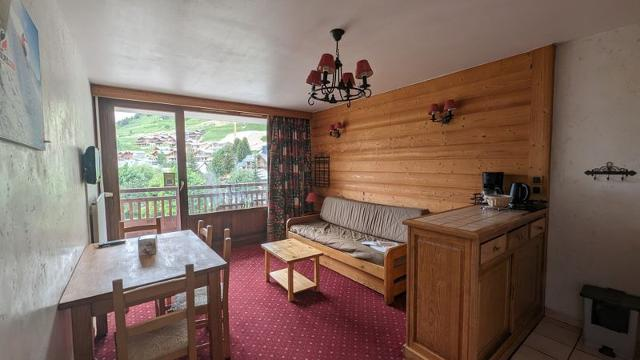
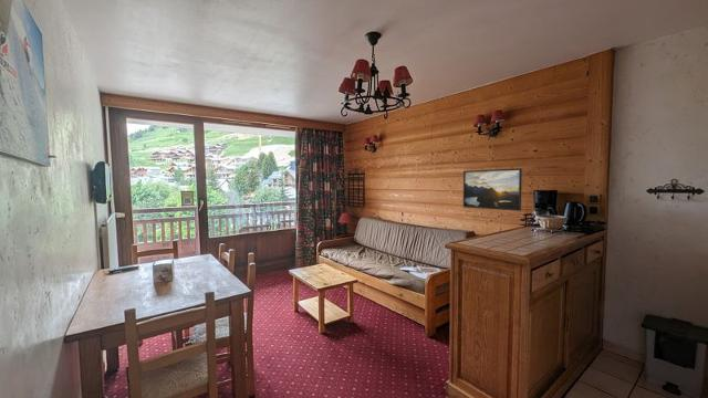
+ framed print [462,167,523,212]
